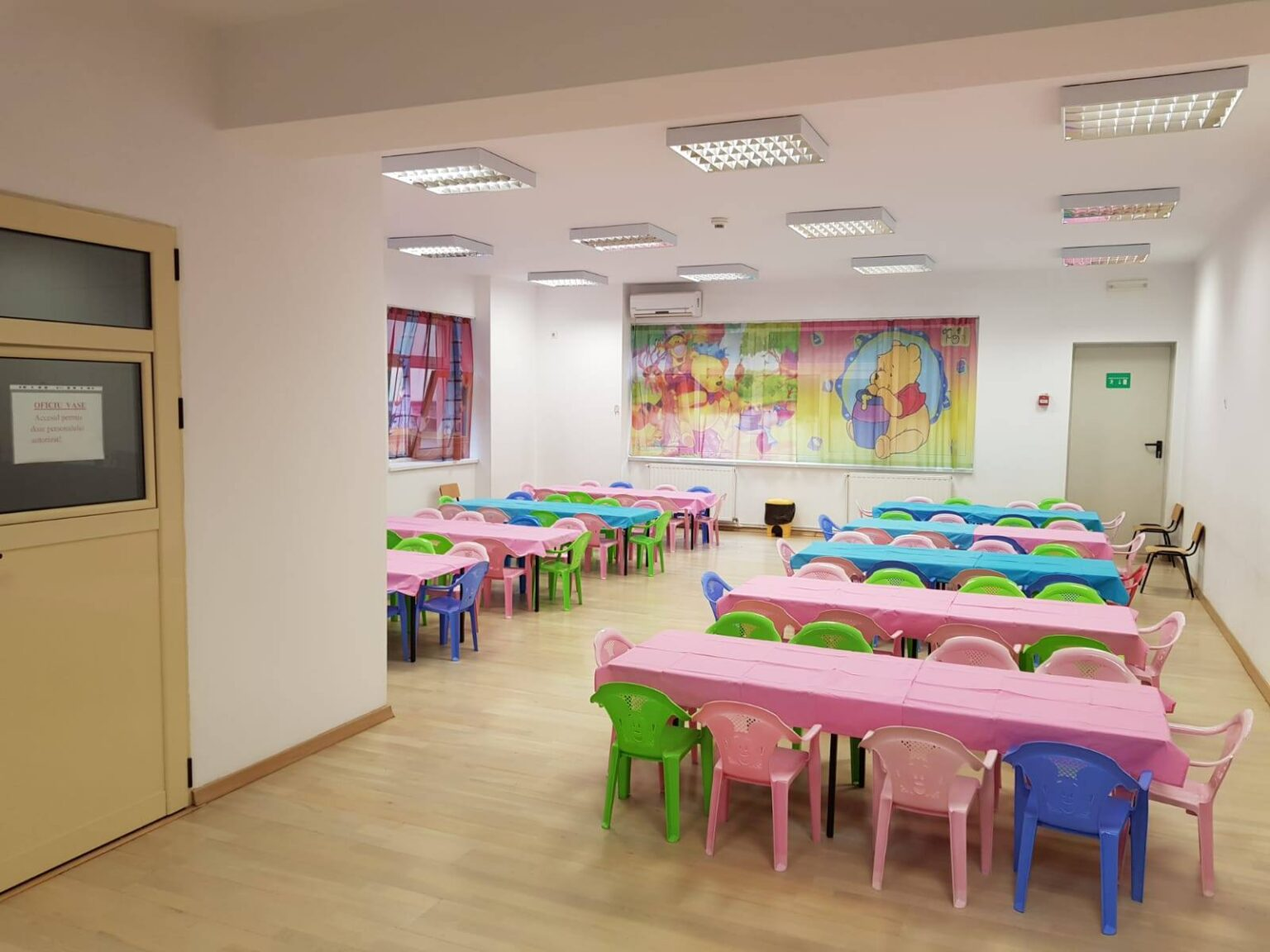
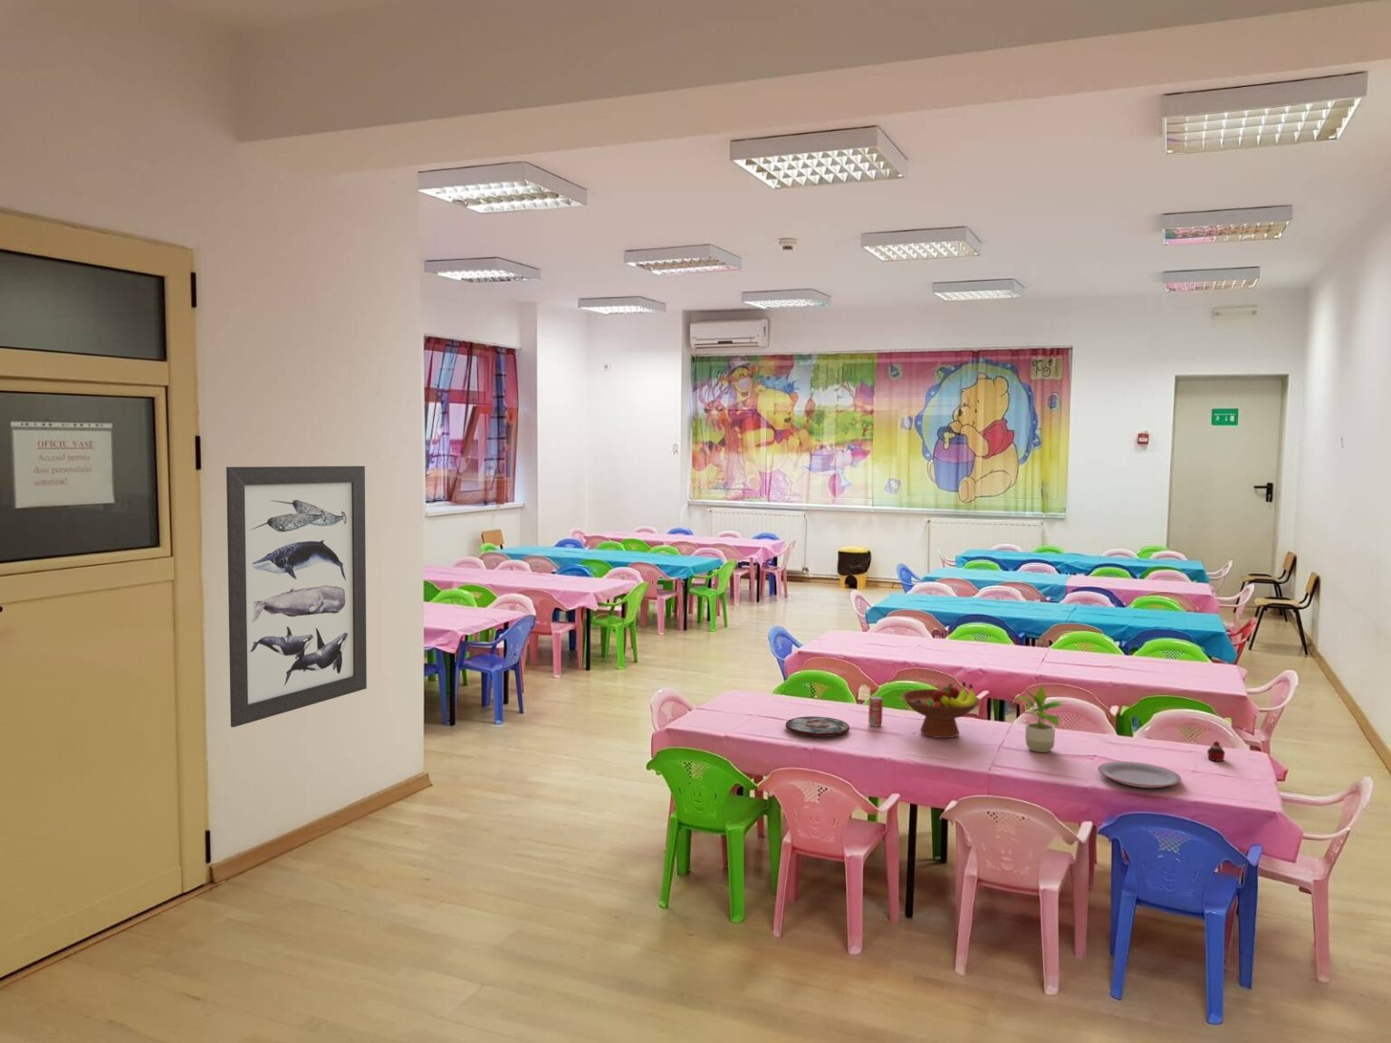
+ potted plant [1010,684,1067,754]
+ wall art [226,466,368,727]
+ fruit bowl [901,680,980,738]
+ beverage can [867,696,884,727]
+ cupcake [1206,741,1227,763]
+ plate [1096,760,1182,789]
+ plate [785,715,850,737]
